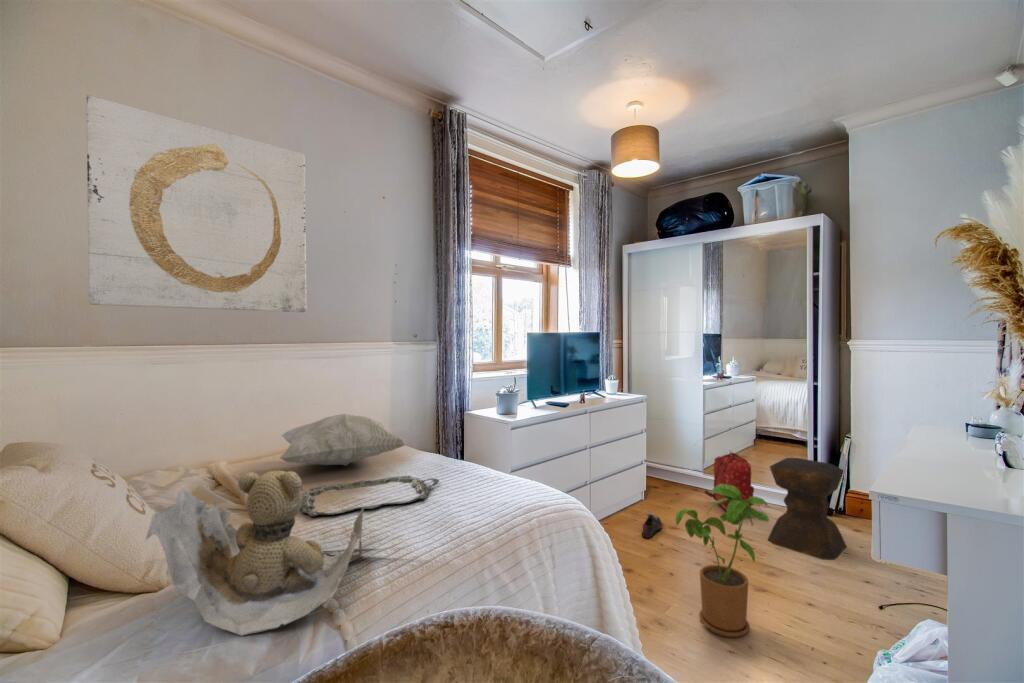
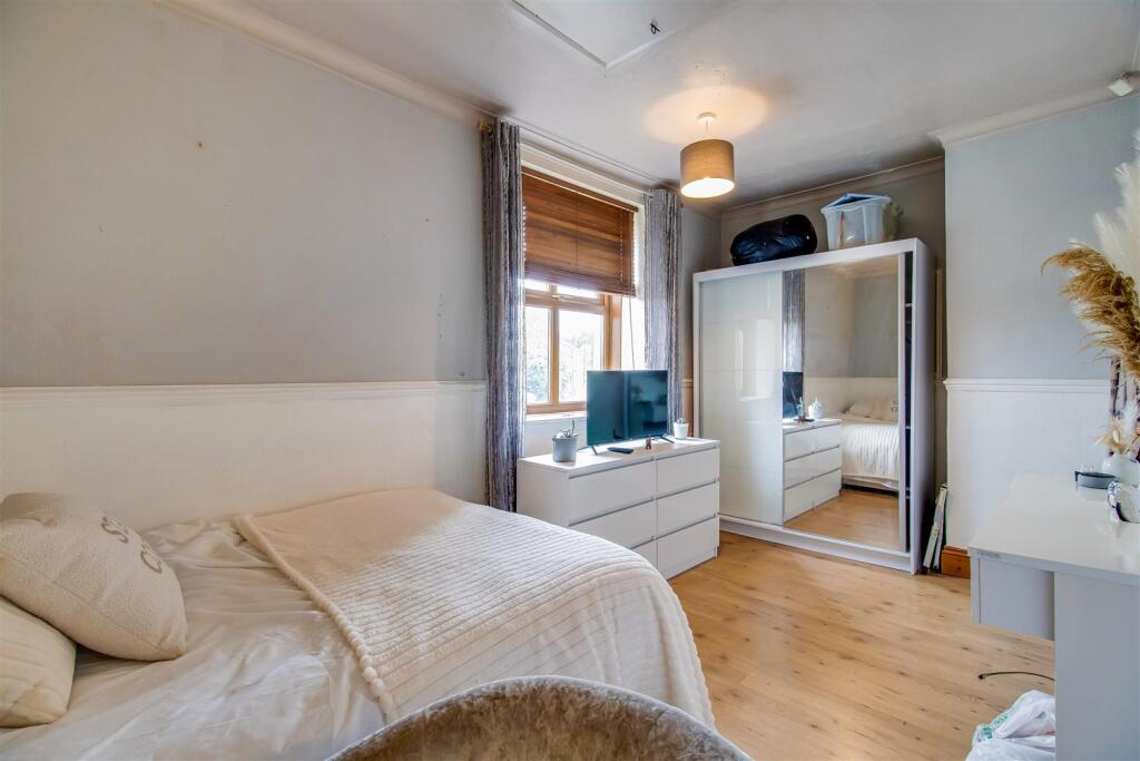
- serving tray [300,475,440,517]
- stool [767,457,848,561]
- teddy bear [144,470,365,637]
- shoe [641,510,663,539]
- backpack [703,451,755,512]
- house plant [675,484,770,638]
- decorative pillow [279,413,406,467]
- wall art [85,94,307,313]
